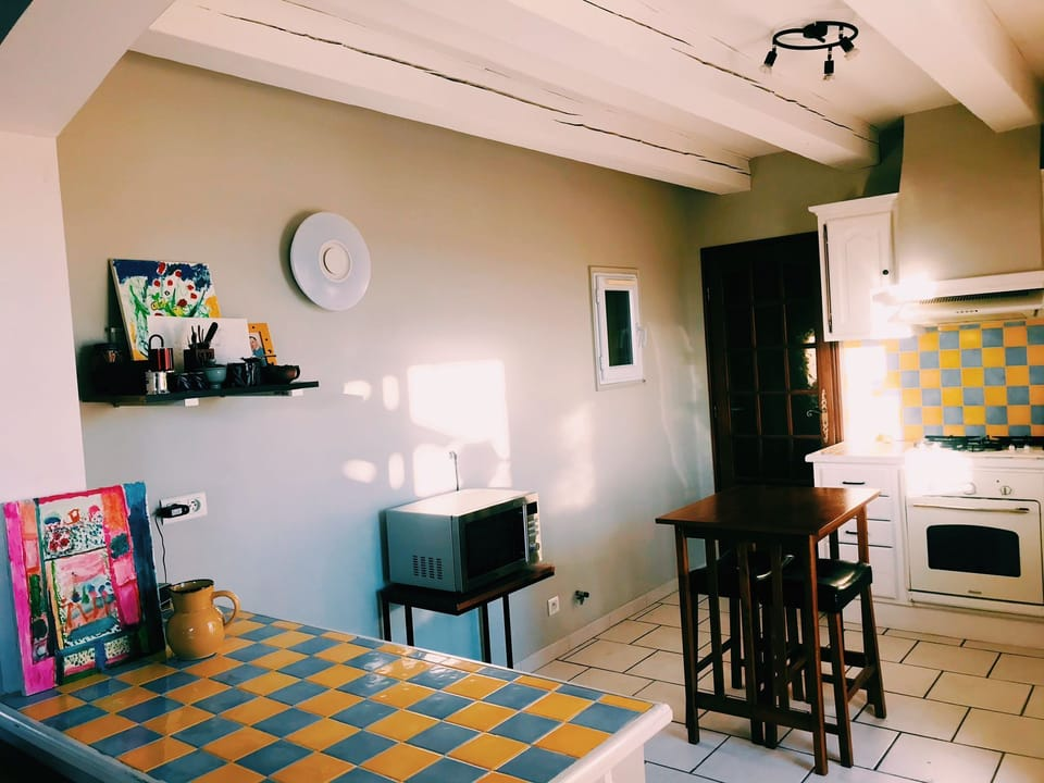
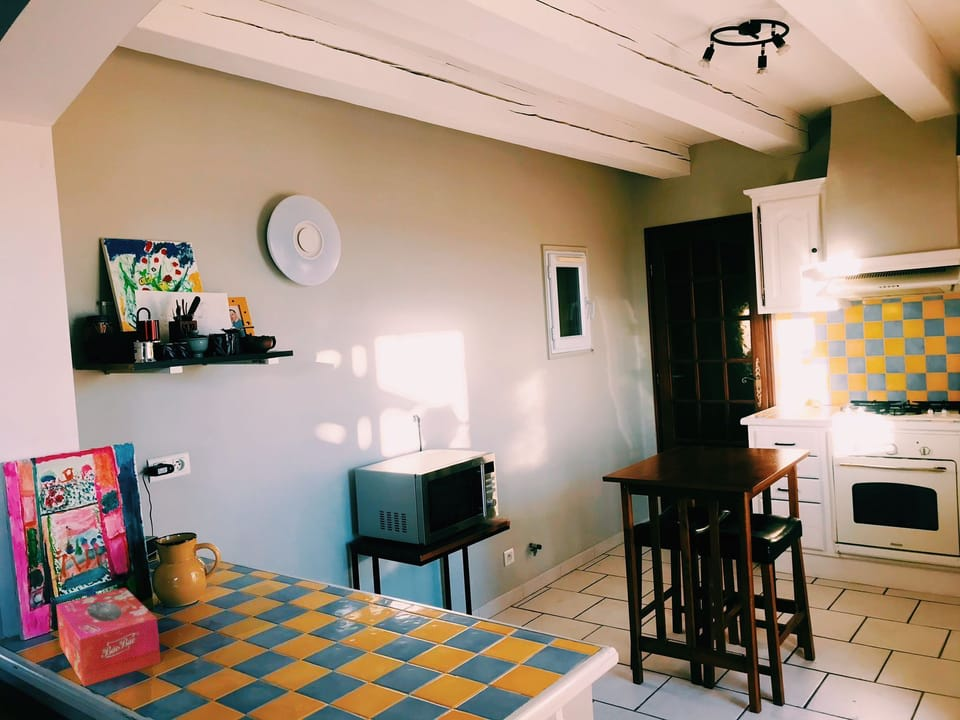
+ tissue box [55,587,162,687]
